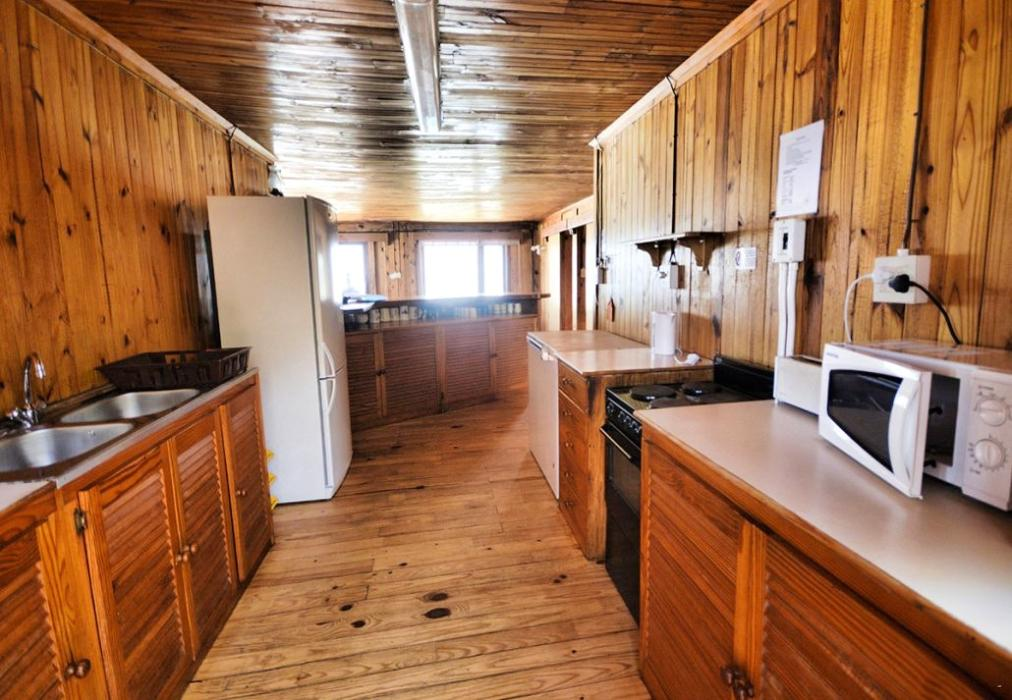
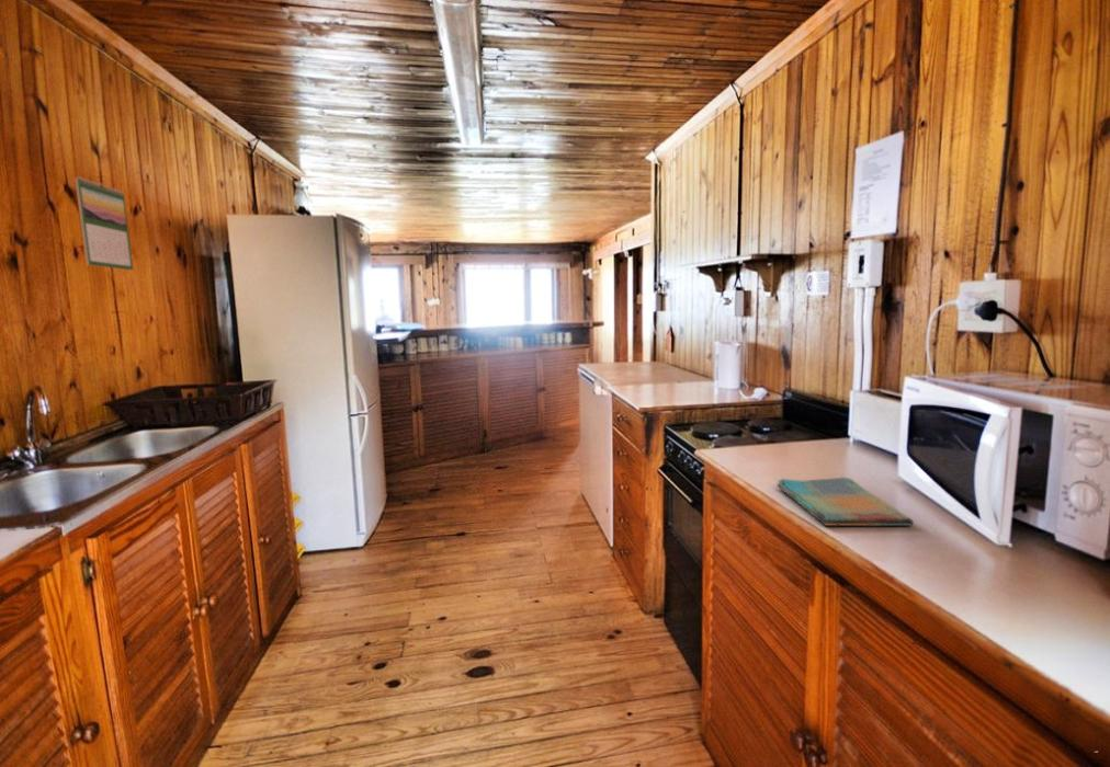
+ calendar [75,175,135,272]
+ dish towel [775,477,915,527]
